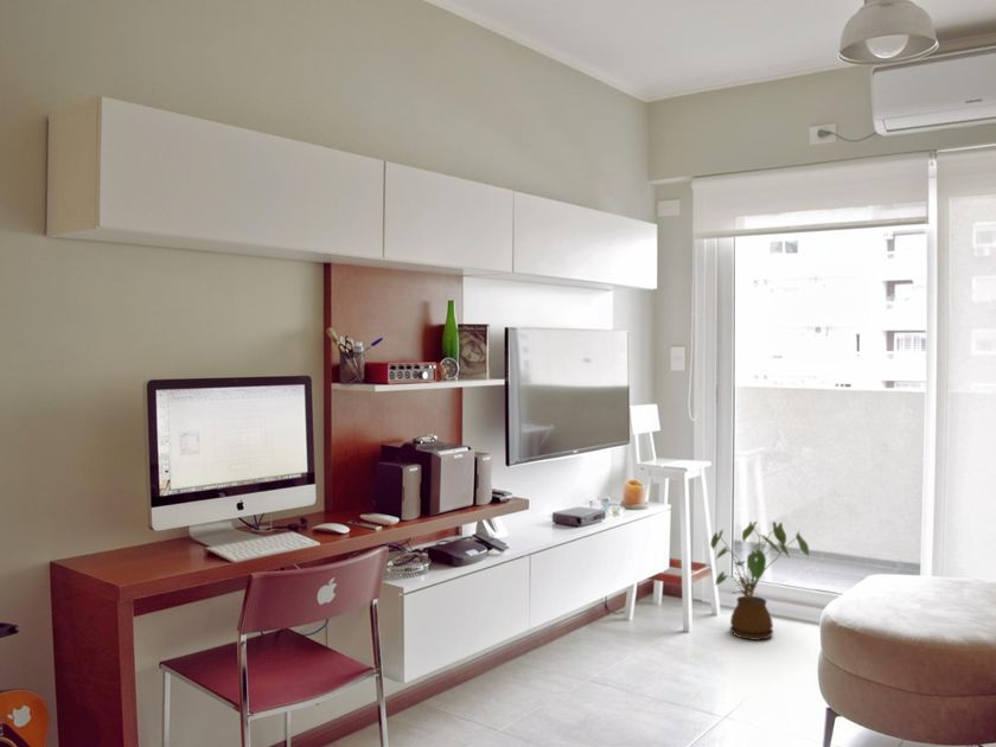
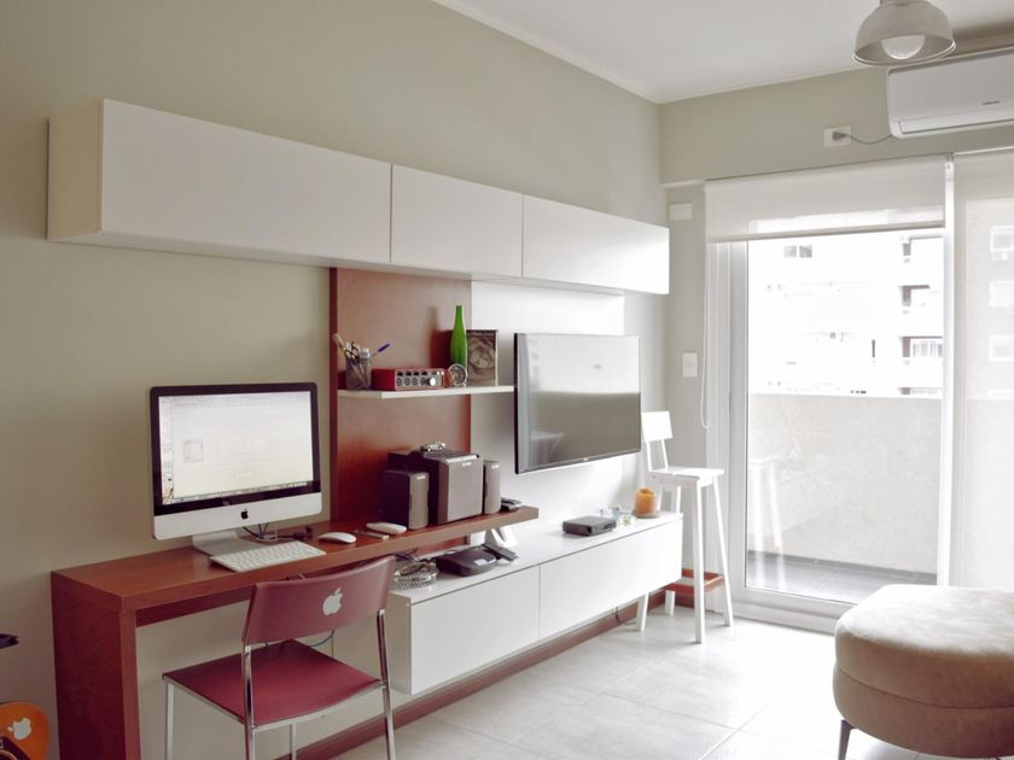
- house plant [709,521,810,641]
